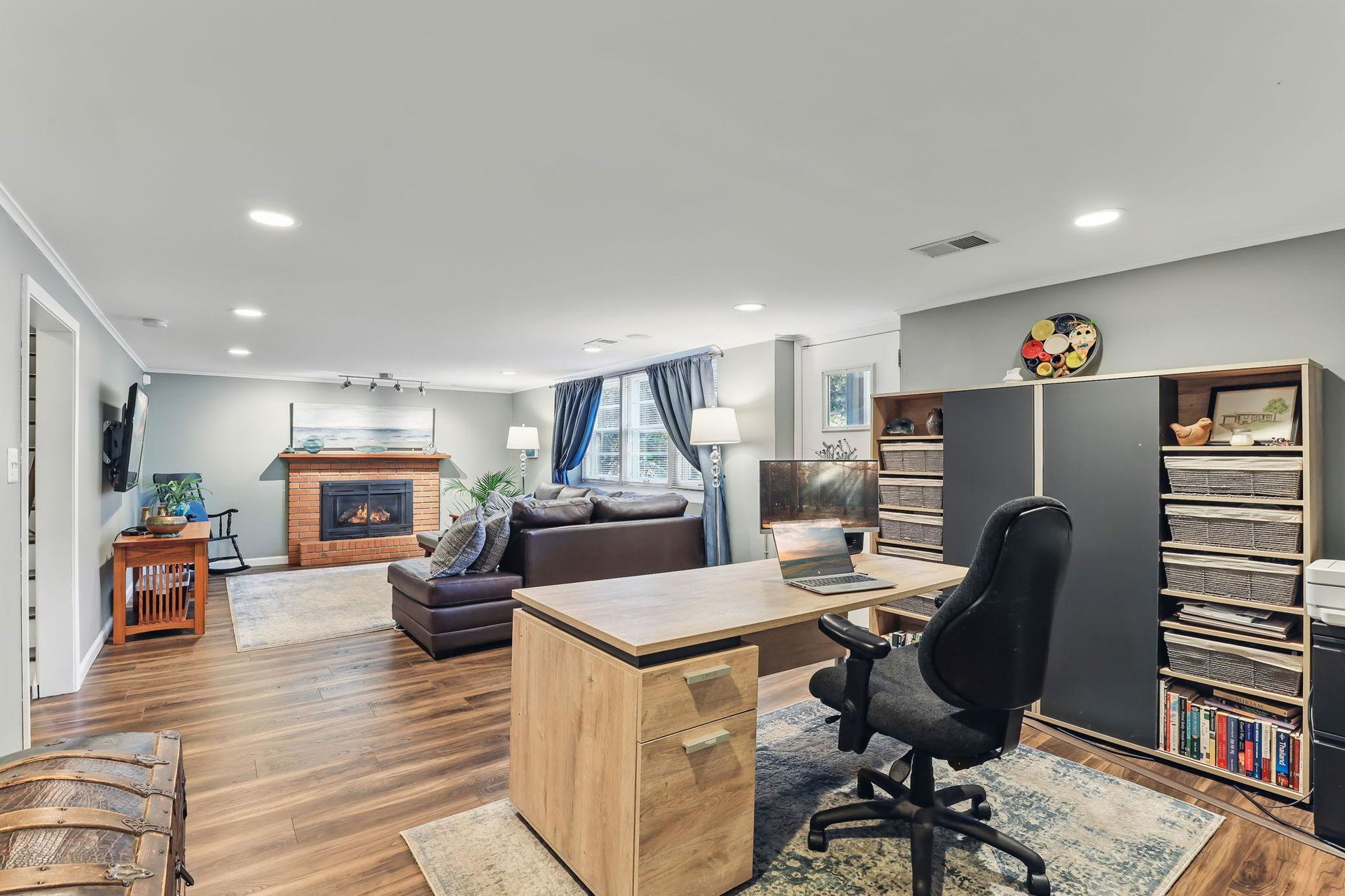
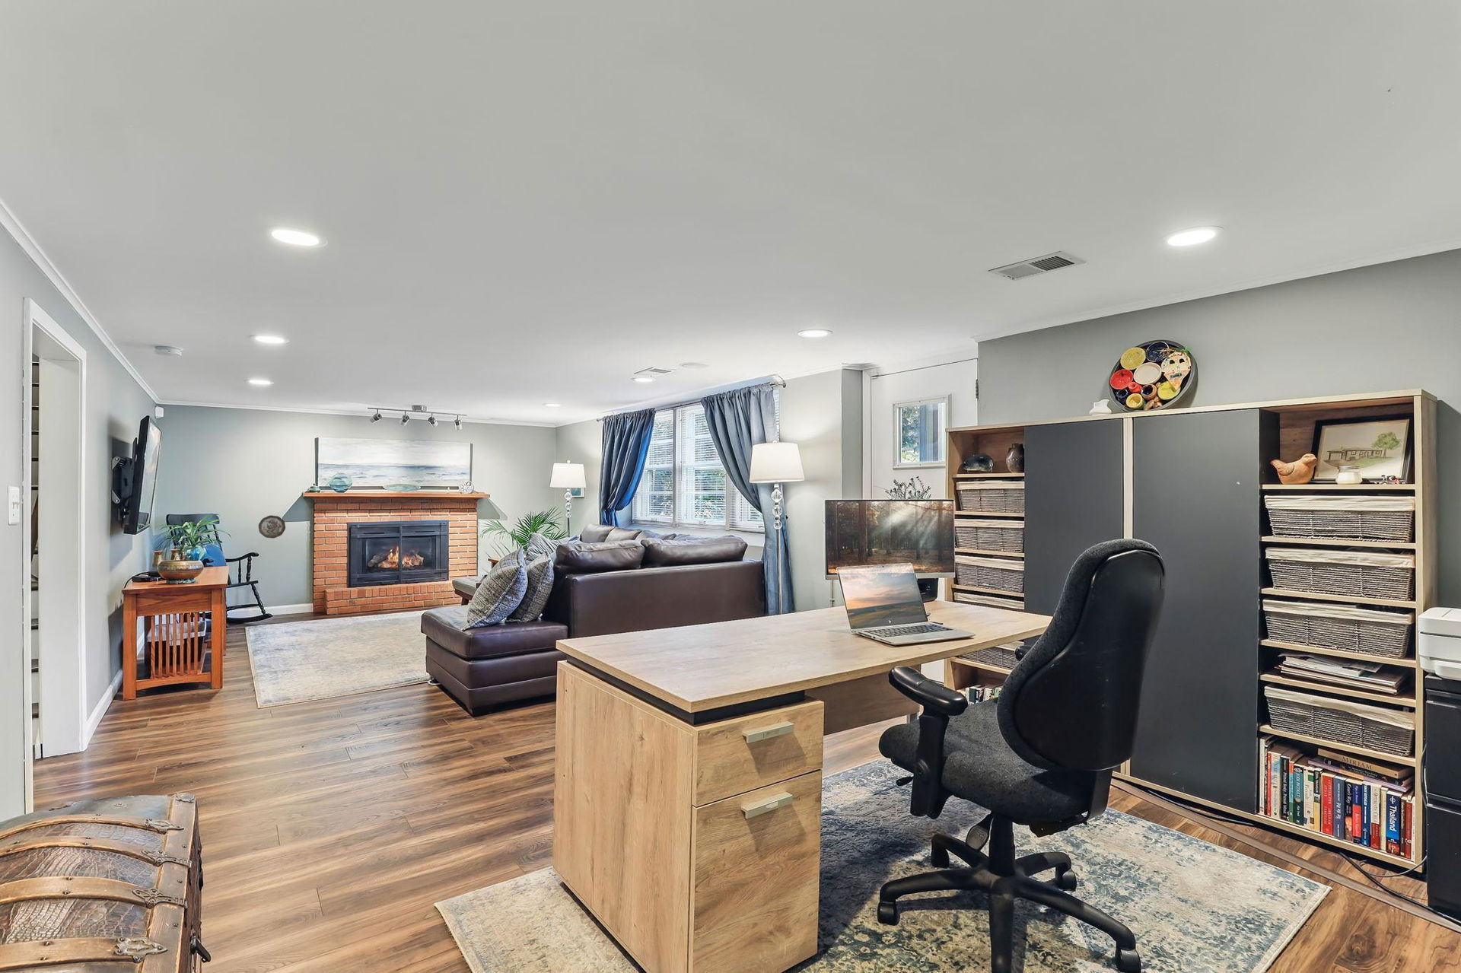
+ decorative plate [257,515,286,539]
